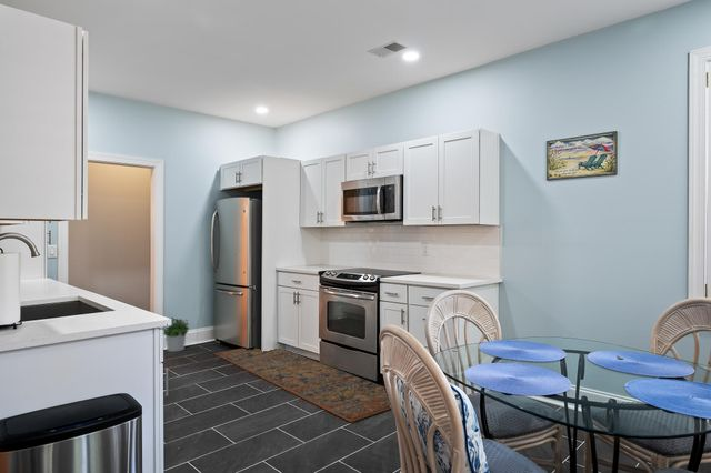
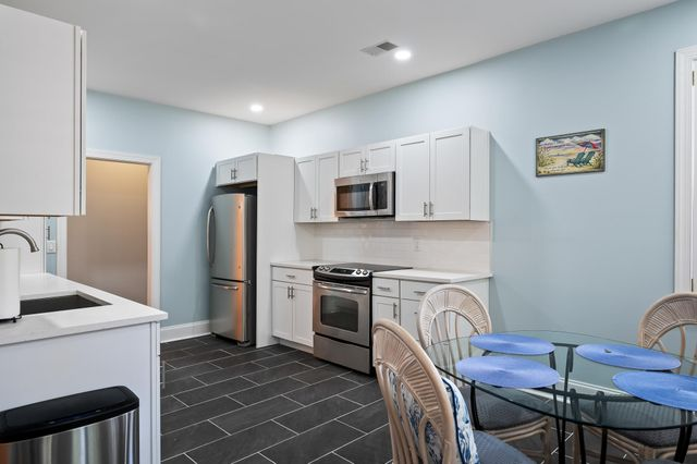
- potted plant [163,316,190,353]
- rug [213,346,392,423]
